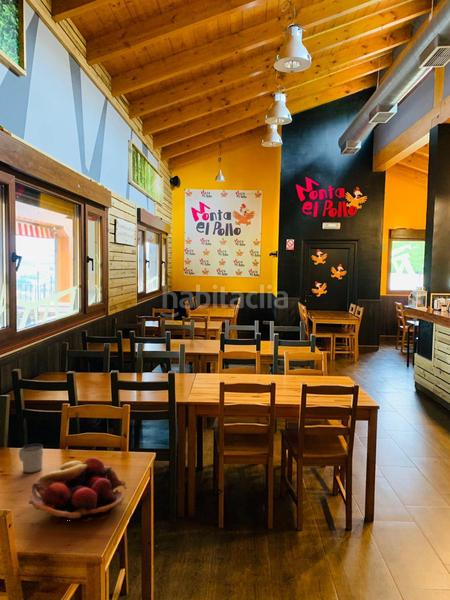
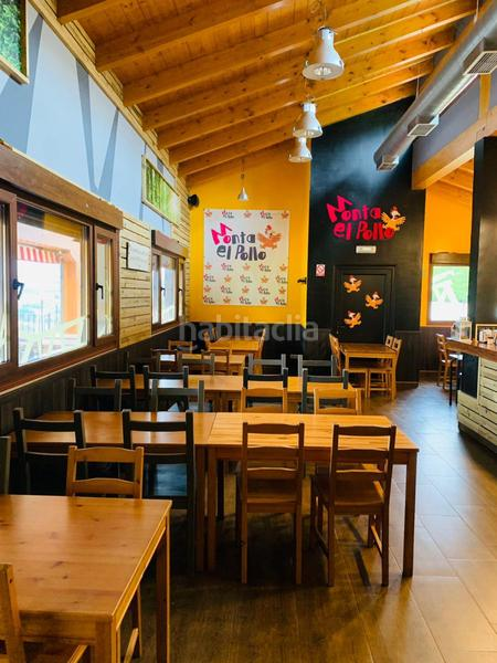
- mug [18,443,44,474]
- fruit basket [28,456,128,523]
